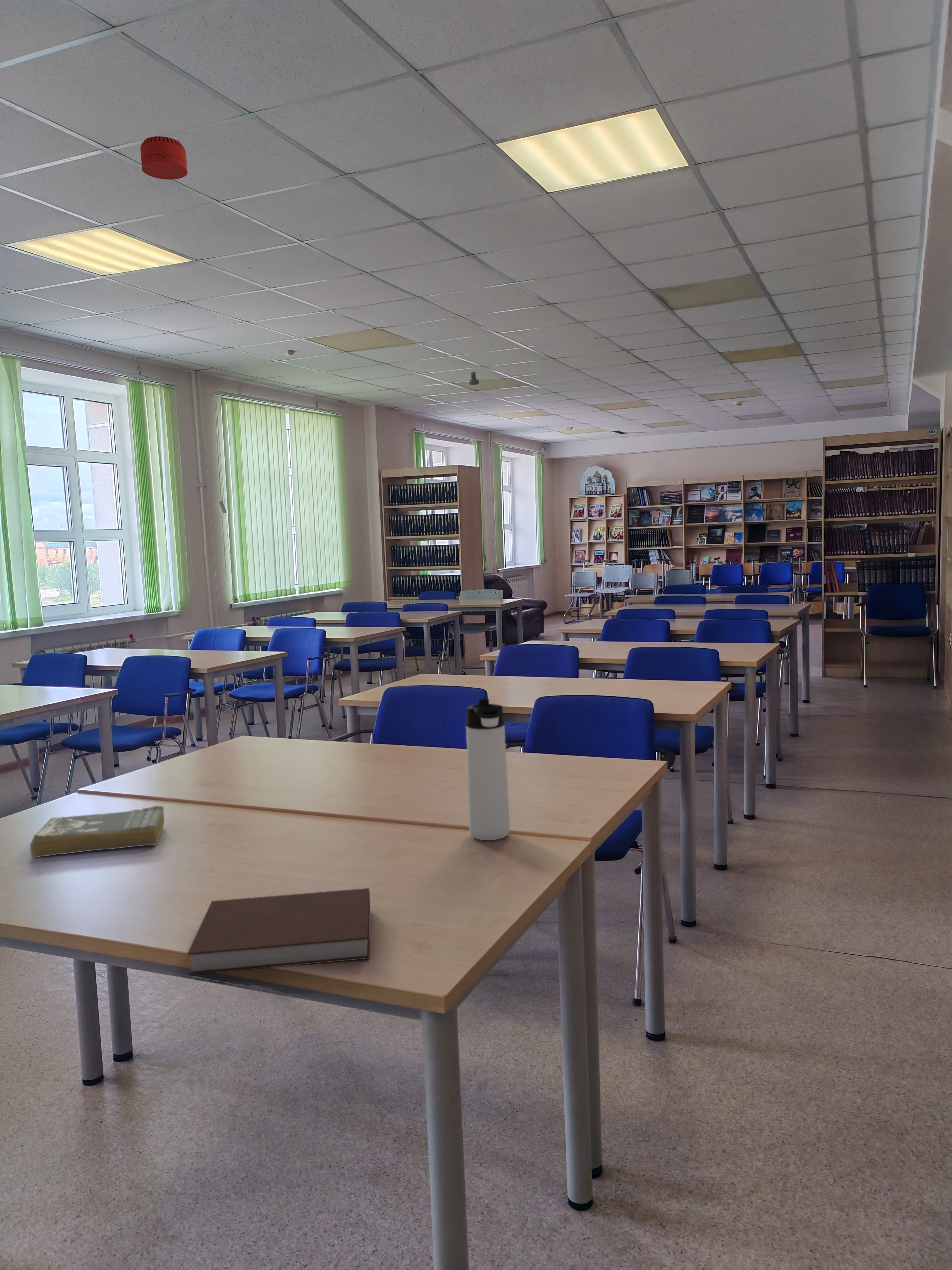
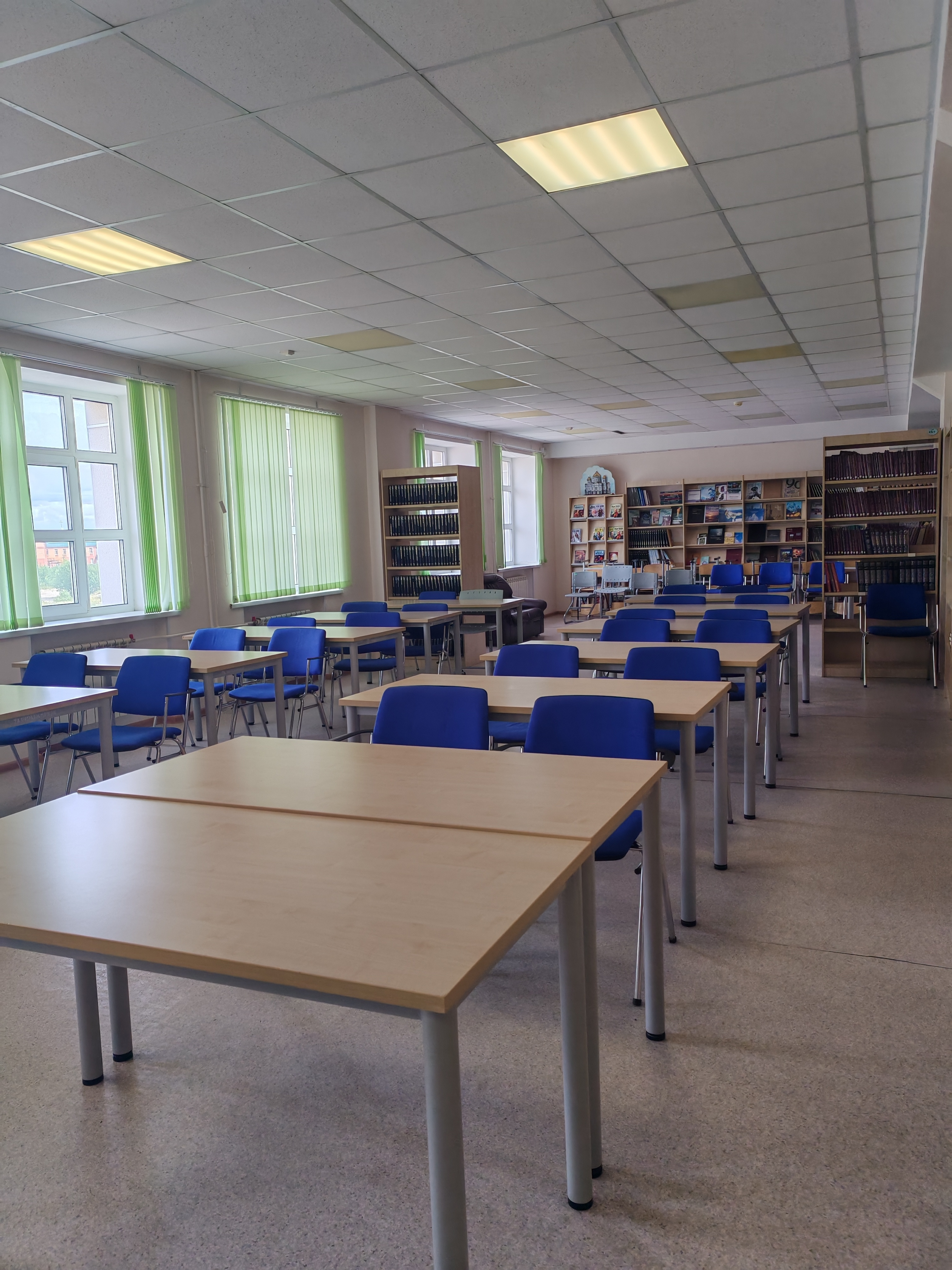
- notebook [187,888,371,975]
- smoke detector [140,136,188,180]
- thermos bottle [466,698,510,841]
- book [30,805,165,858]
- security camera [468,371,479,385]
